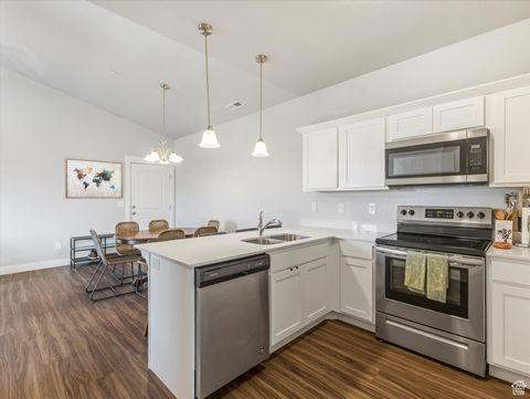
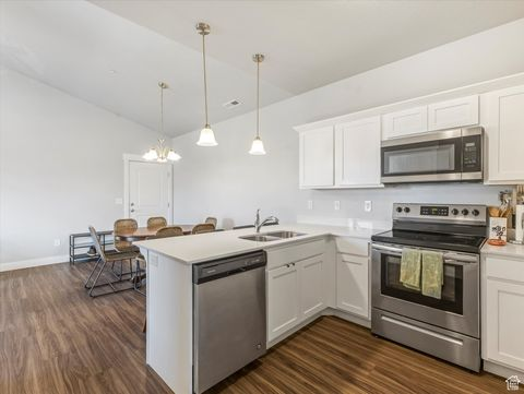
- wall art [64,157,124,200]
